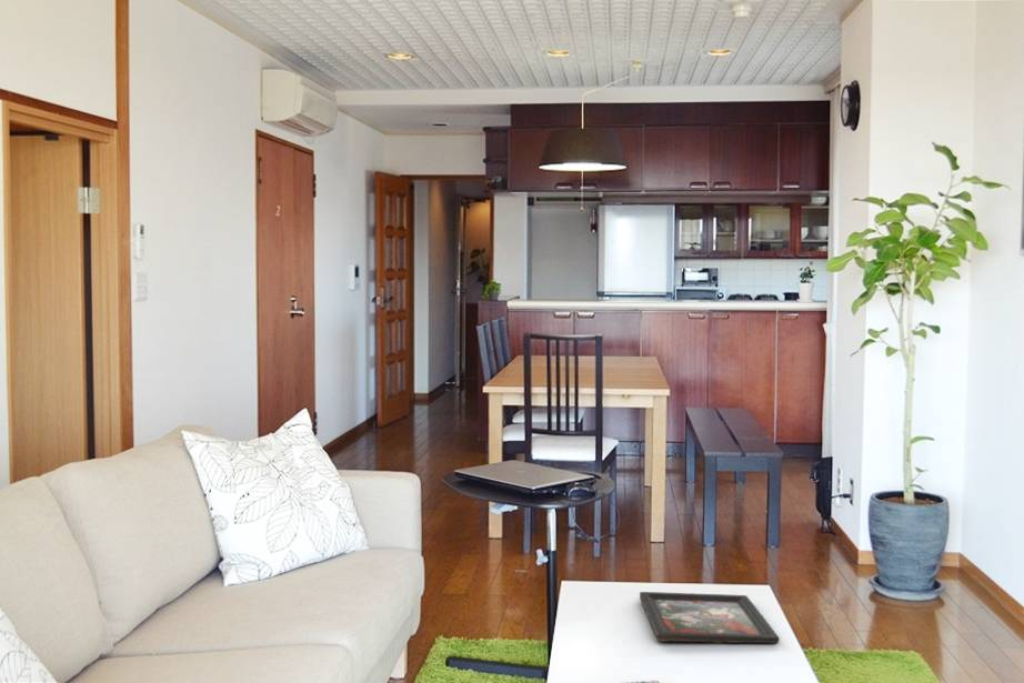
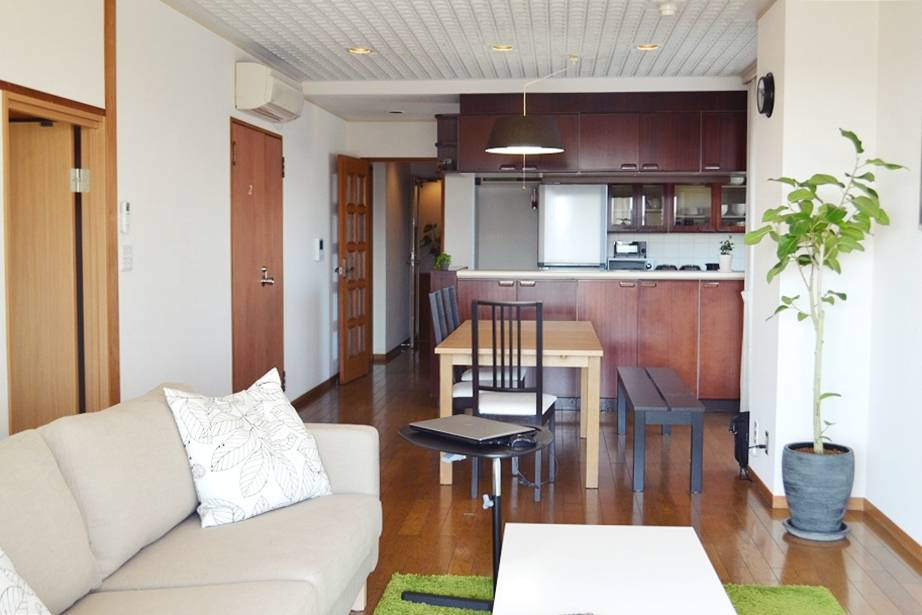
- decorative tray [639,591,781,644]
